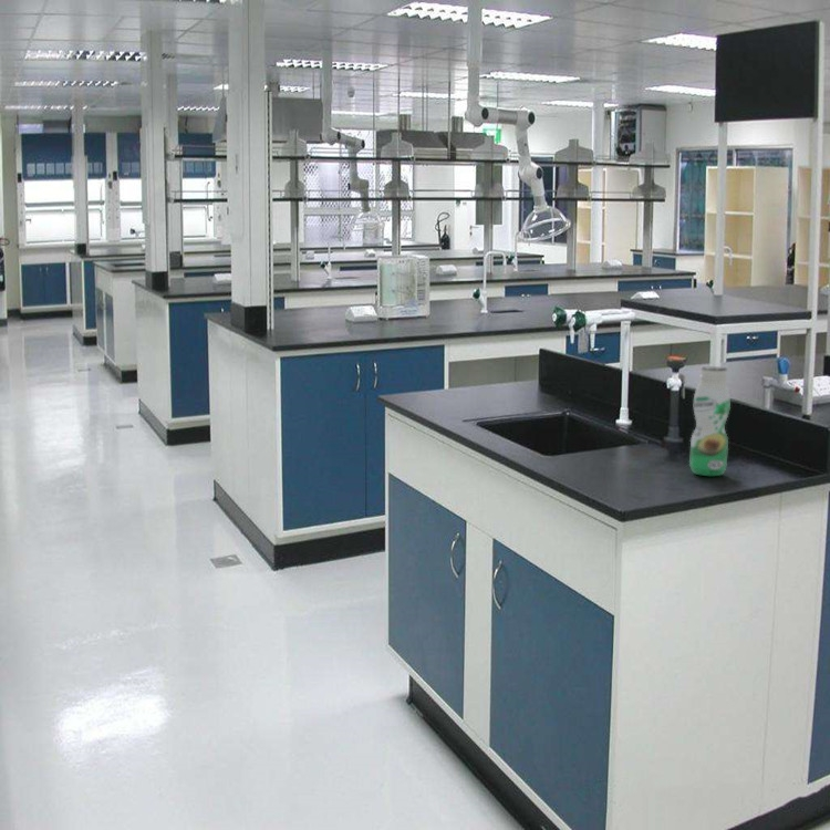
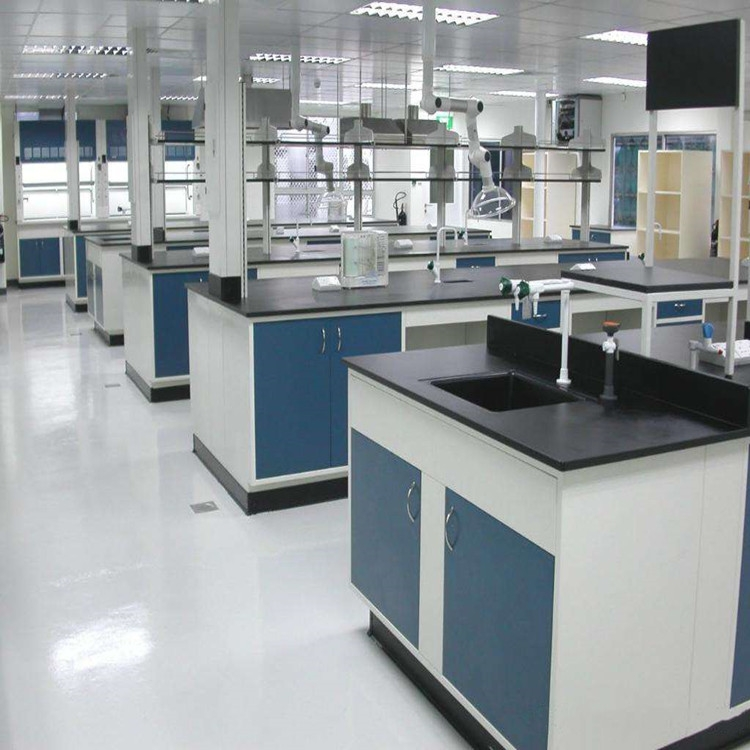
- beverage bottle [688,365,732,477]
